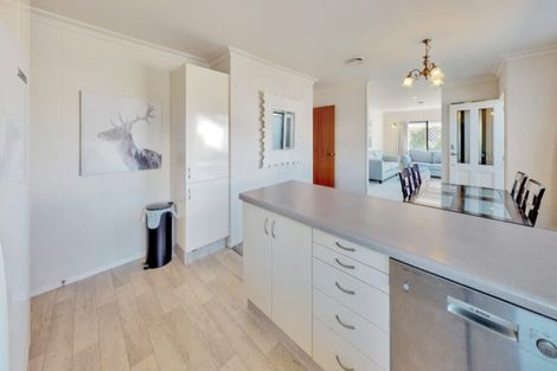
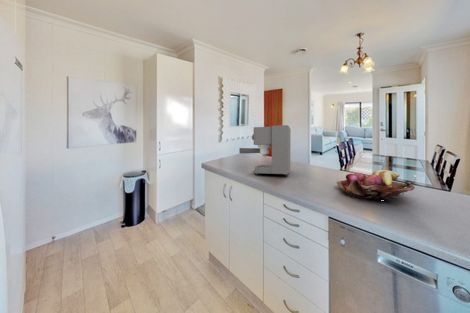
+ fruit basket [336,169,416,201]
+ coffee maker [238,124,292,176]
